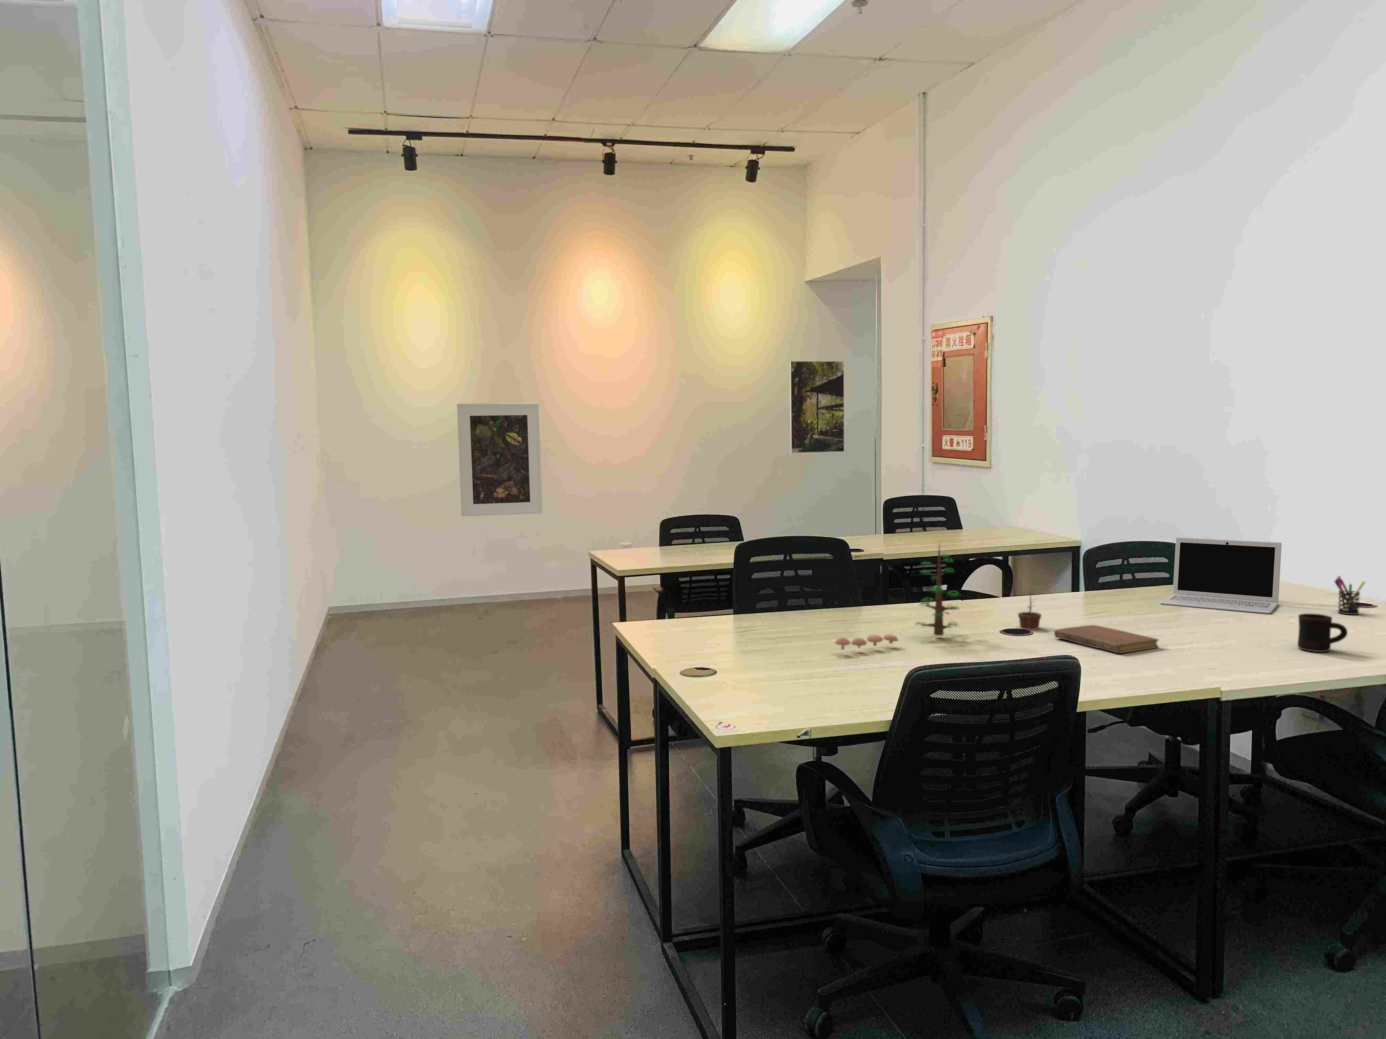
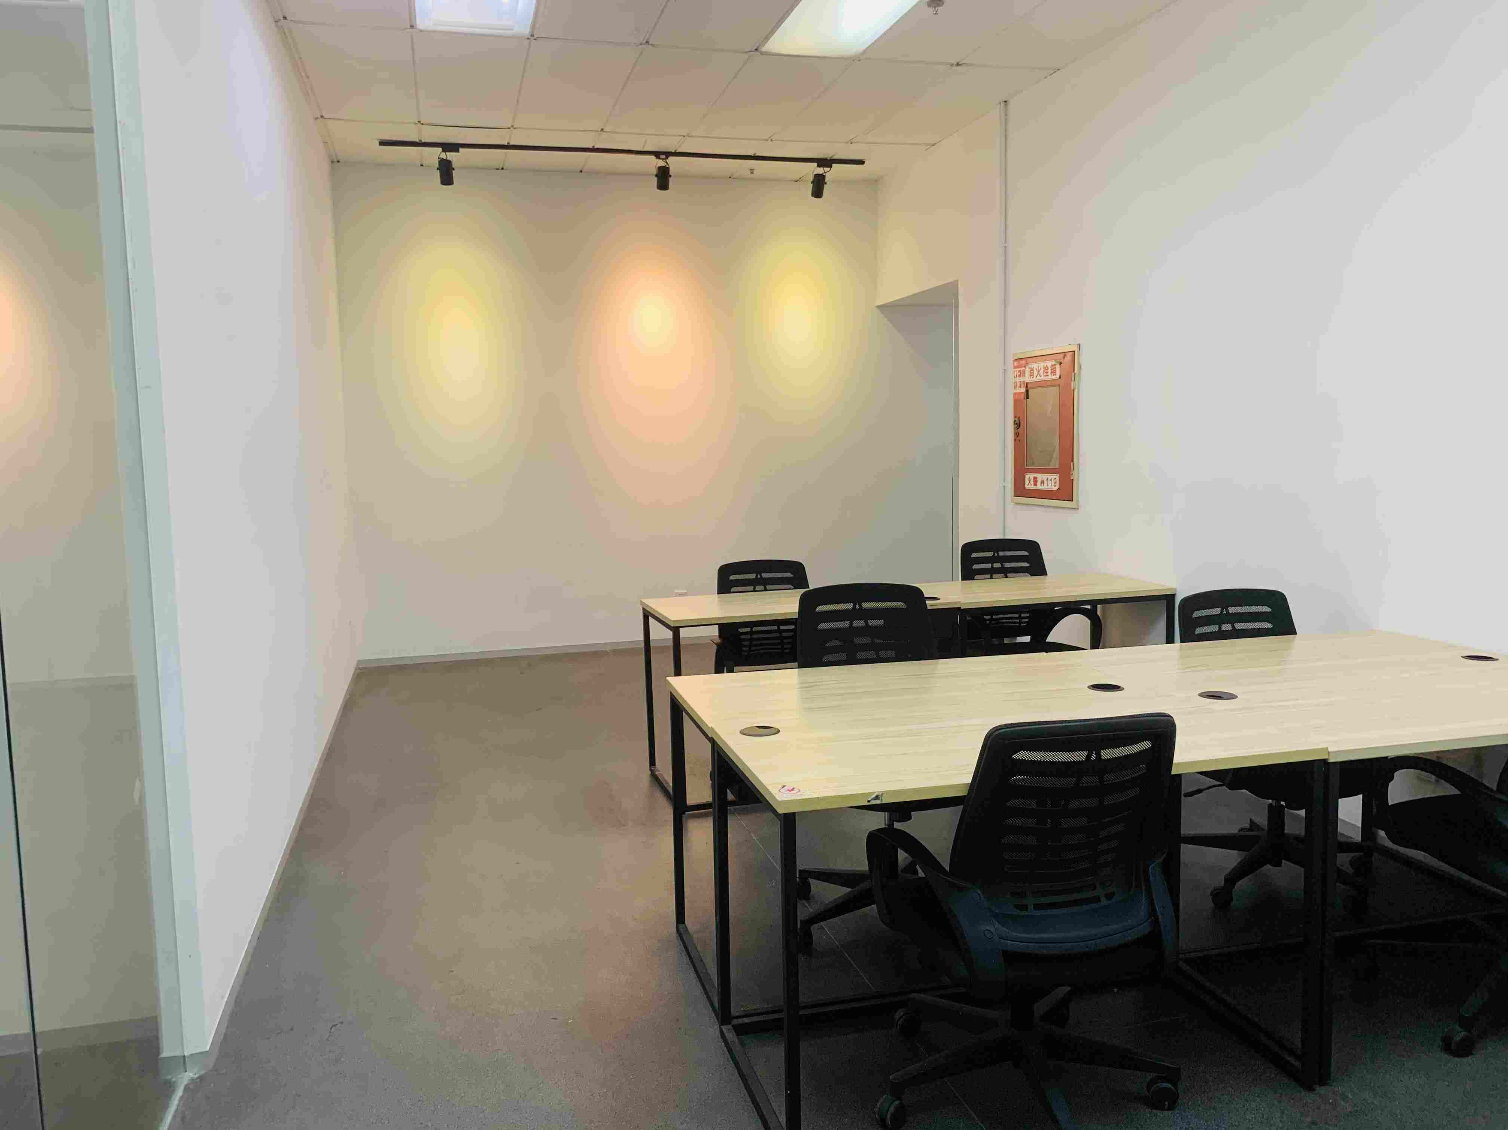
- mug [1298,613,1348,653]
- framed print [457,403,542,516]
- plant [835,541,1041,650]
- notebook [1054,624,1159,654]
- laptop [1159,537,1282,614]
- pen holder [1334,575,1365,616]
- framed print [789,361,845,454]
